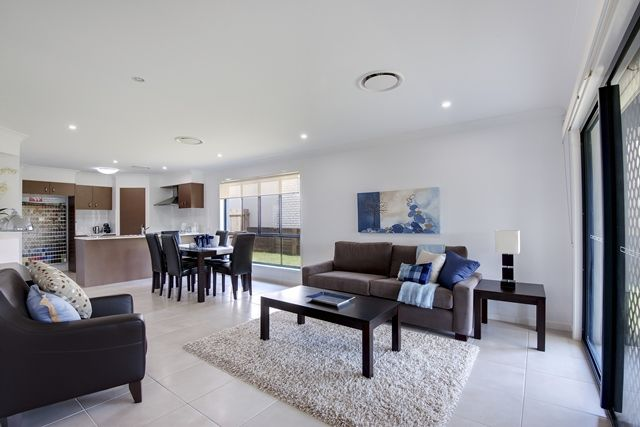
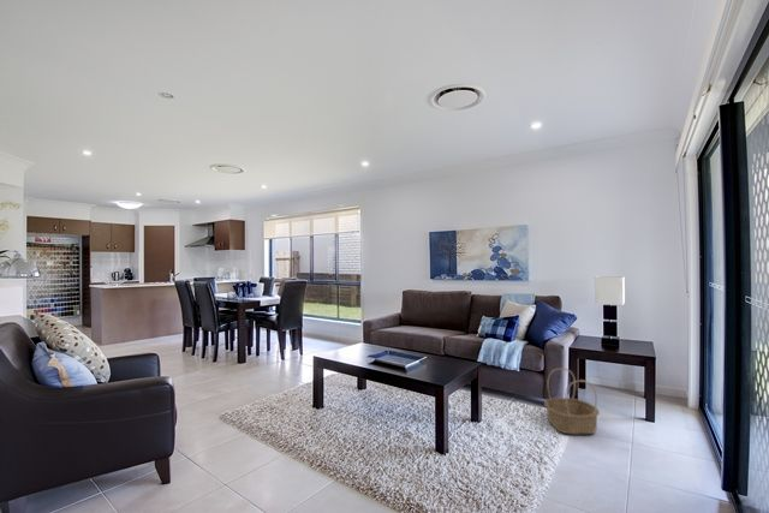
+ basket [543,366,601,435]
